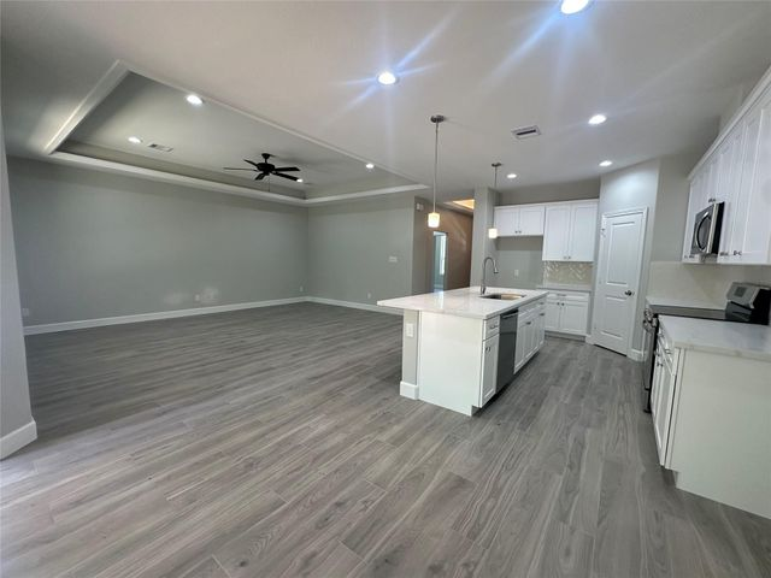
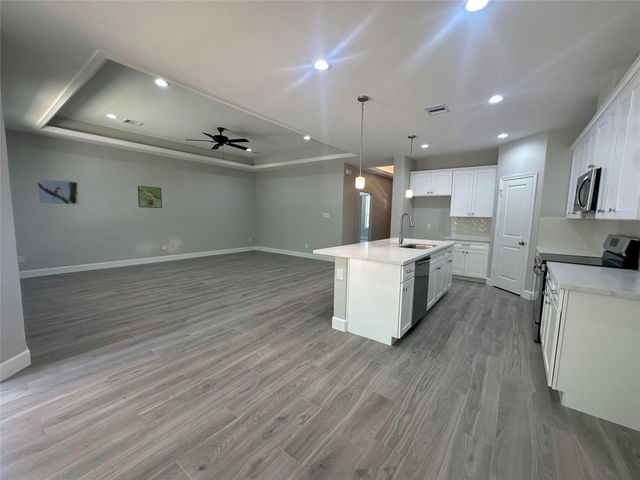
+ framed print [36,178,80,206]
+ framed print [137,185,163,209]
